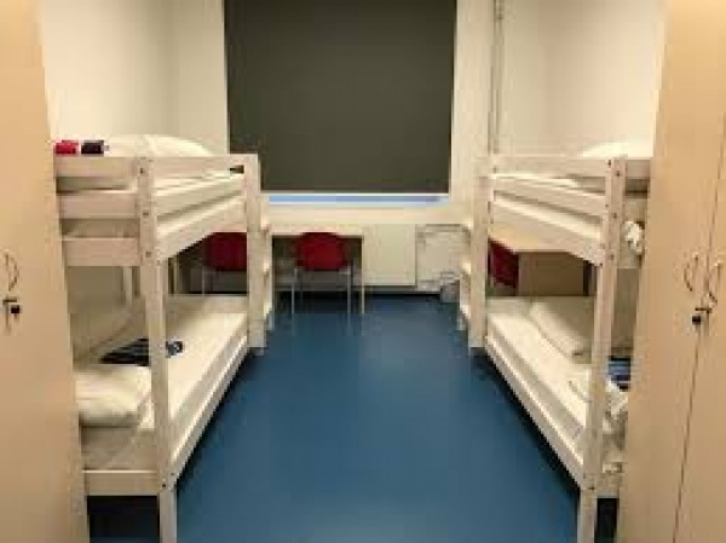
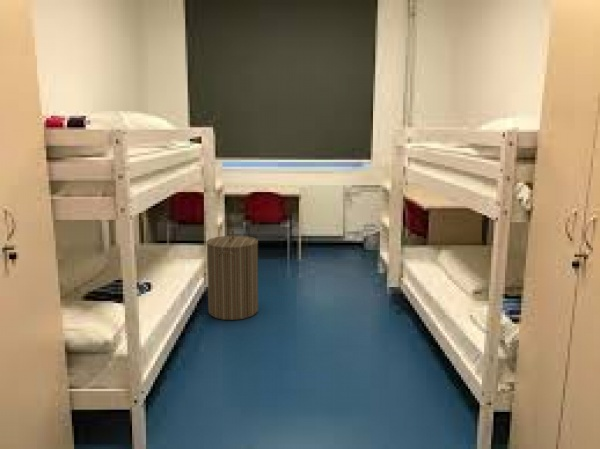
+ laundry hamper [205,228,259,321]
